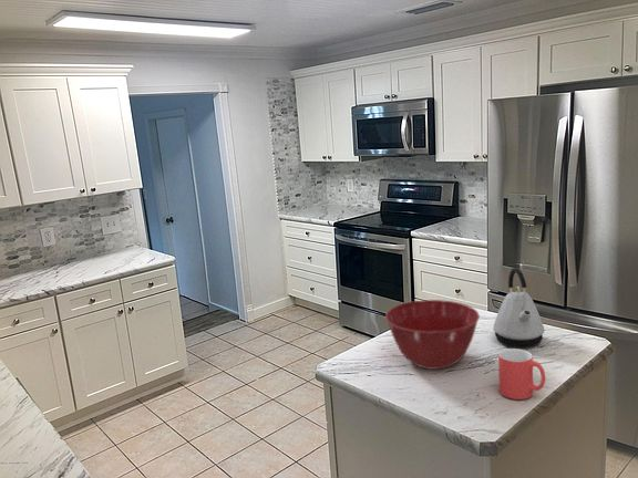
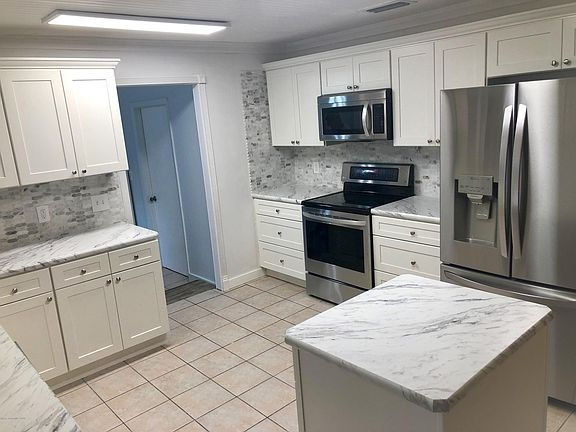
- mug [497,347,546,401]
- kettle [492,267,545,349]
- mixing bowl [384,299,481,371]
